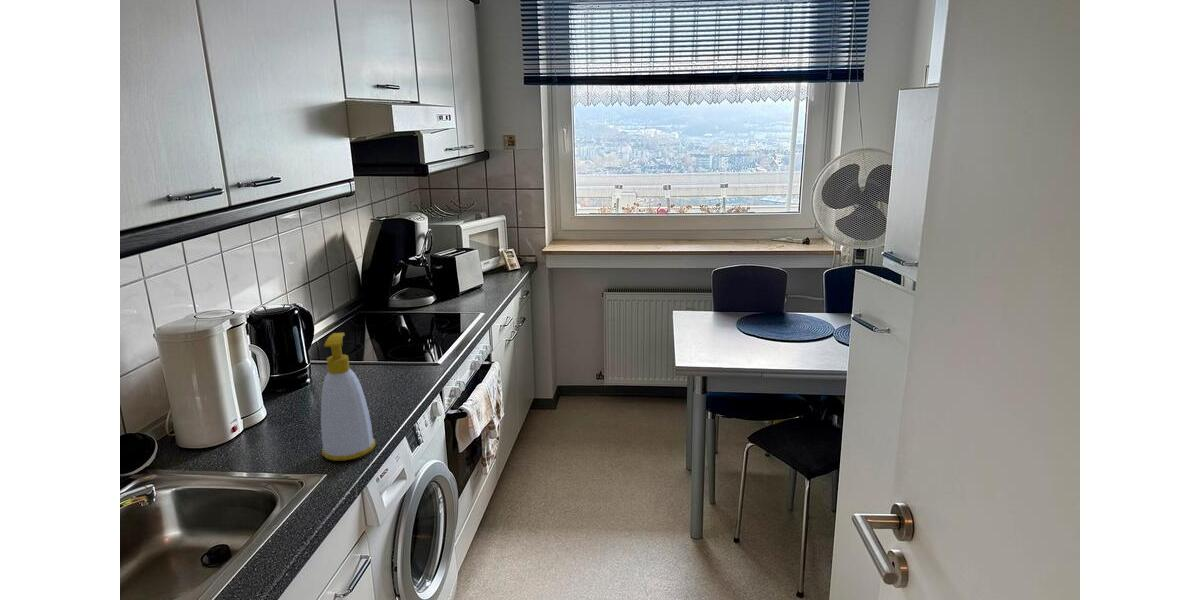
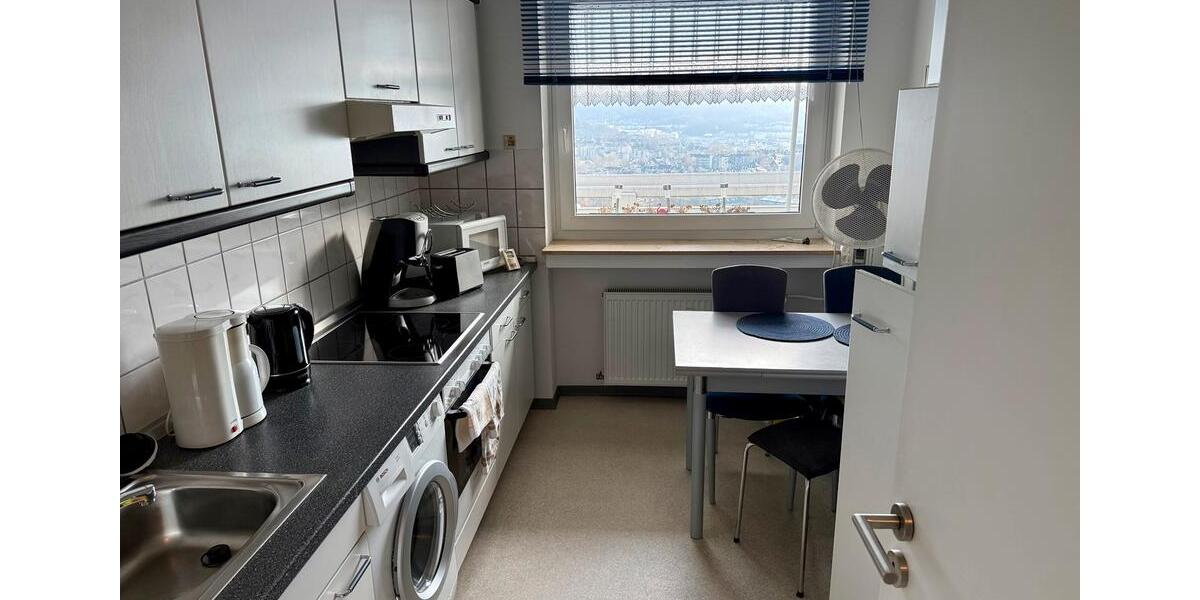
- soap bottle [320,332,376,461]
